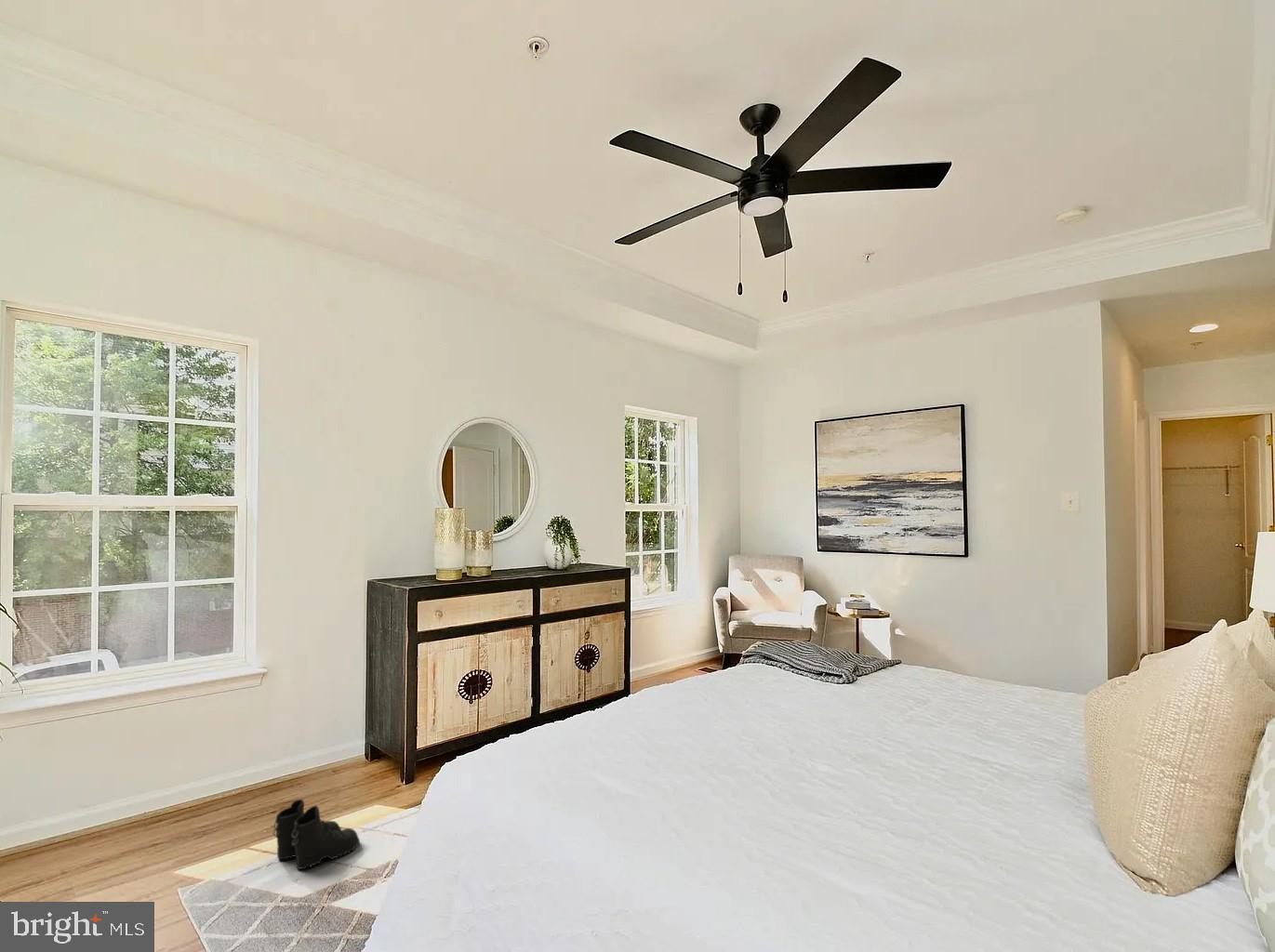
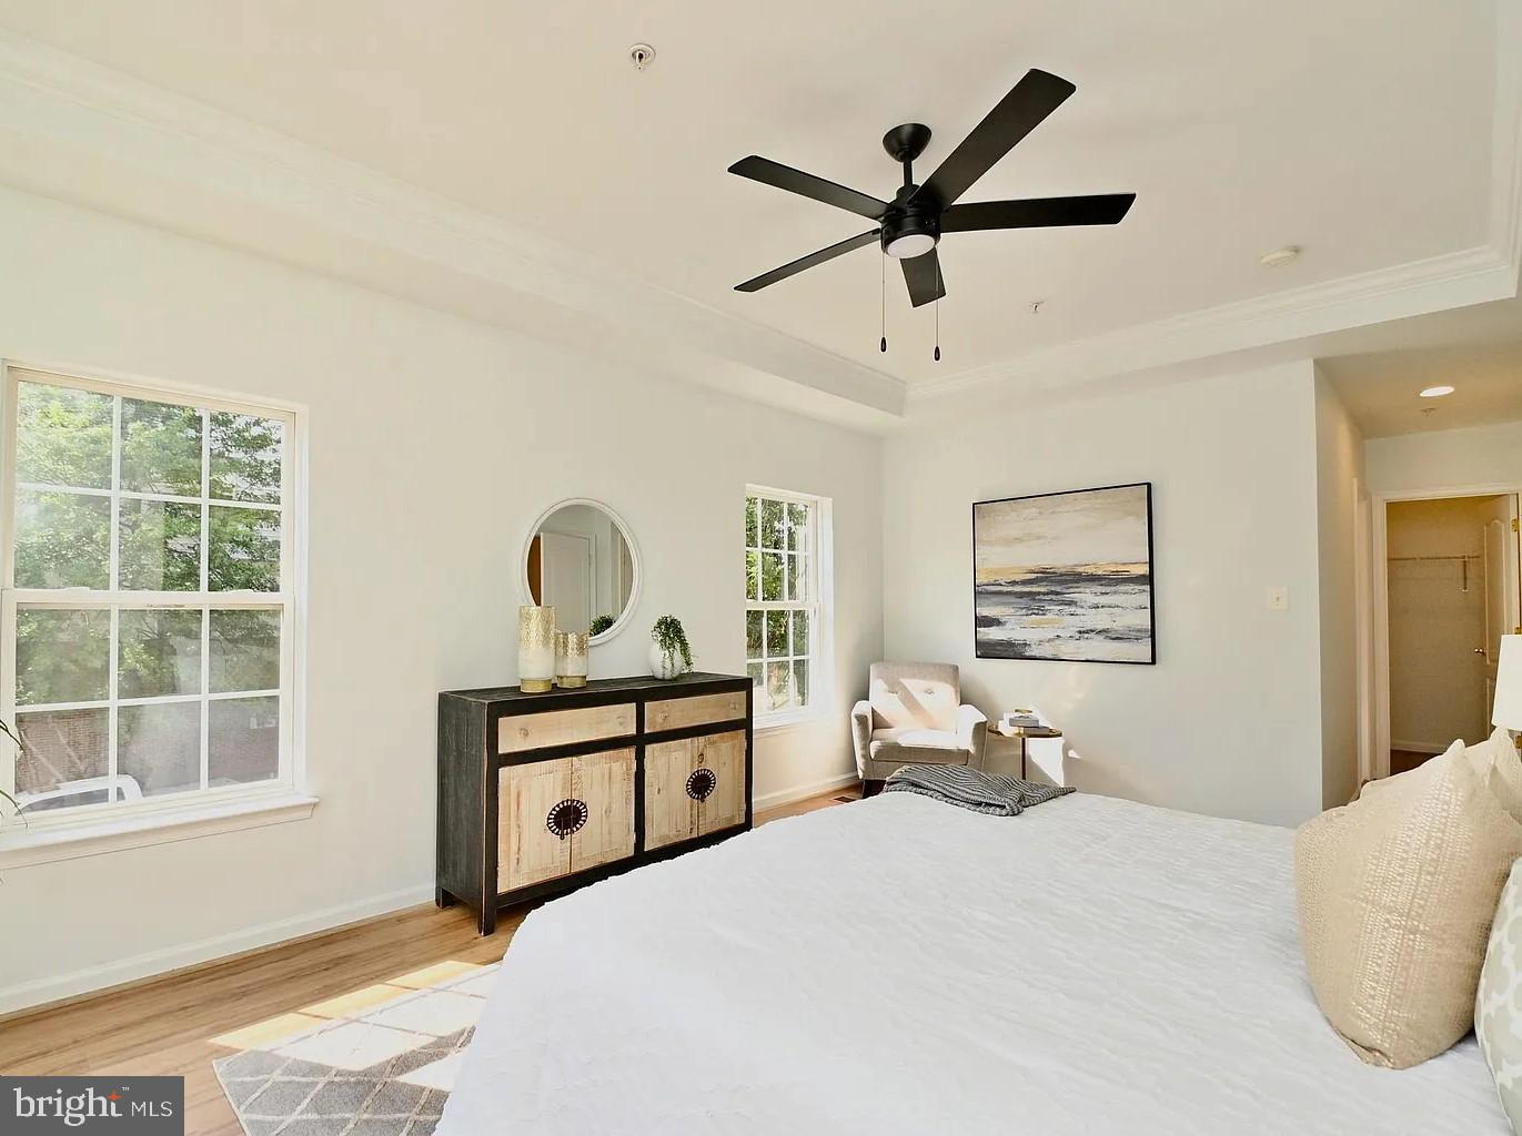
- boots [272,799,361,870]
